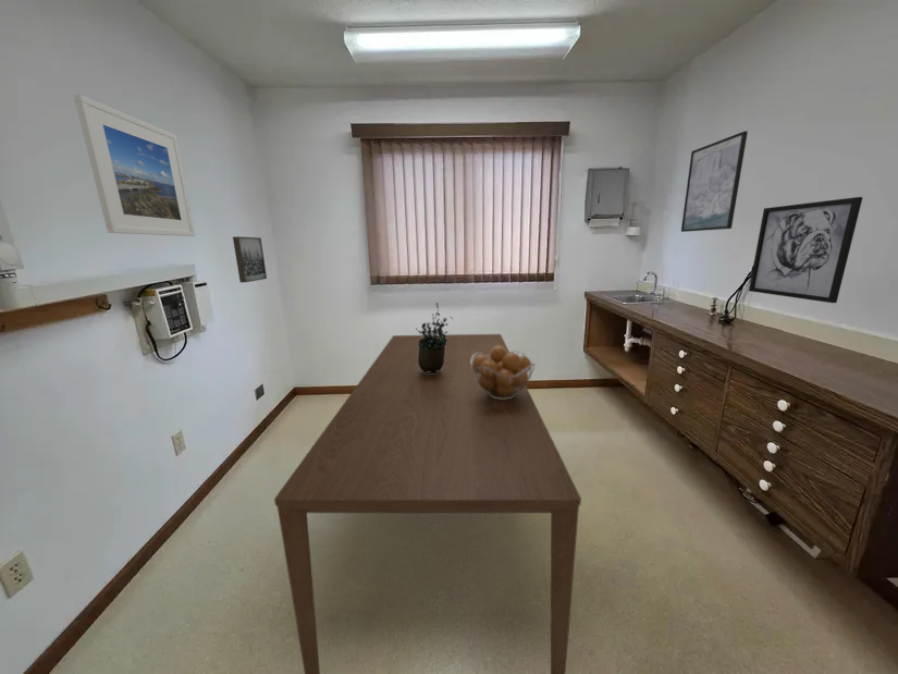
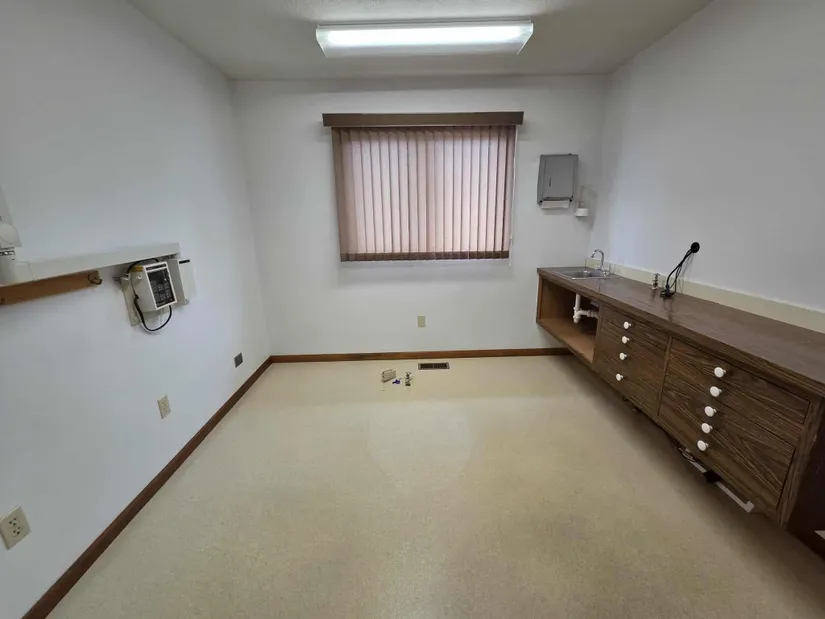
- fruit basket [471,346,537,400]
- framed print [680,130,749,233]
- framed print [73,94,196,237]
- wall art [232,235,268,283]
- potted plant [415,302,454,373]
- dining table [273,333,582,674]
- wall art [748,196,863,304]
